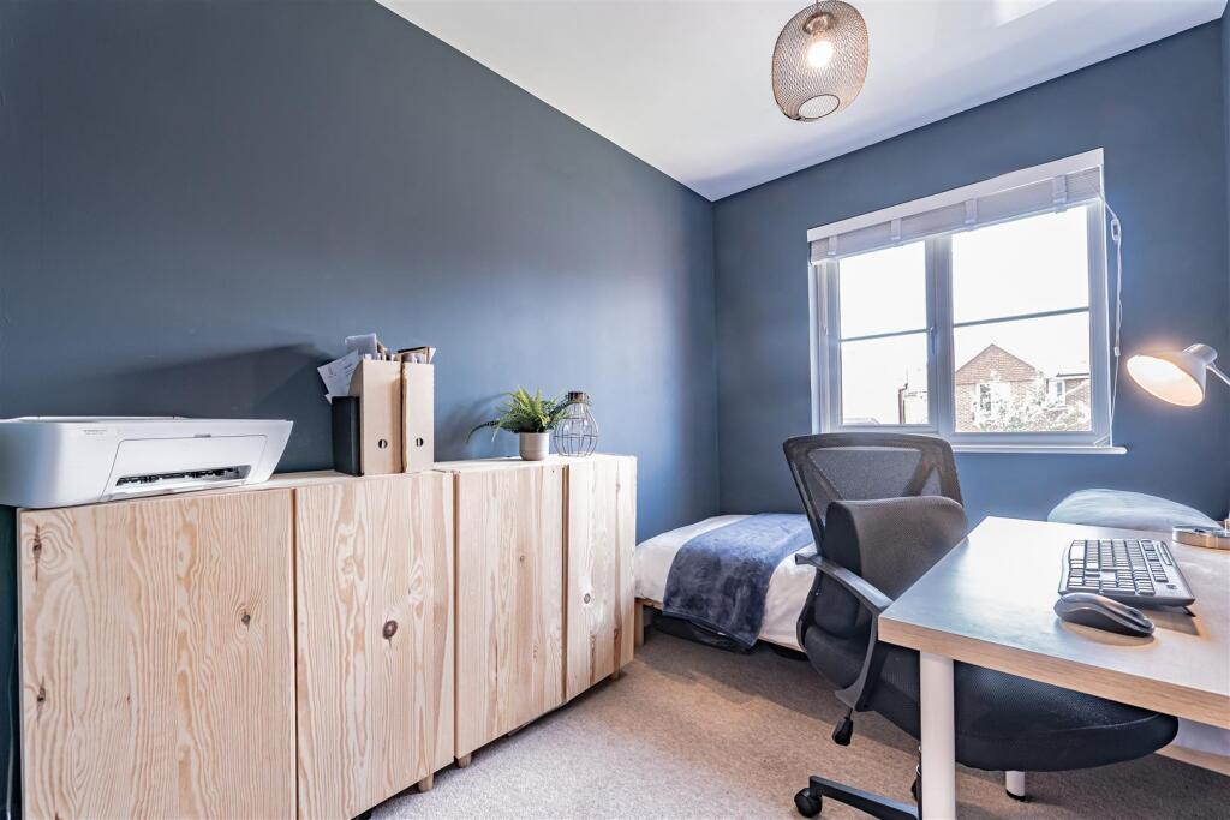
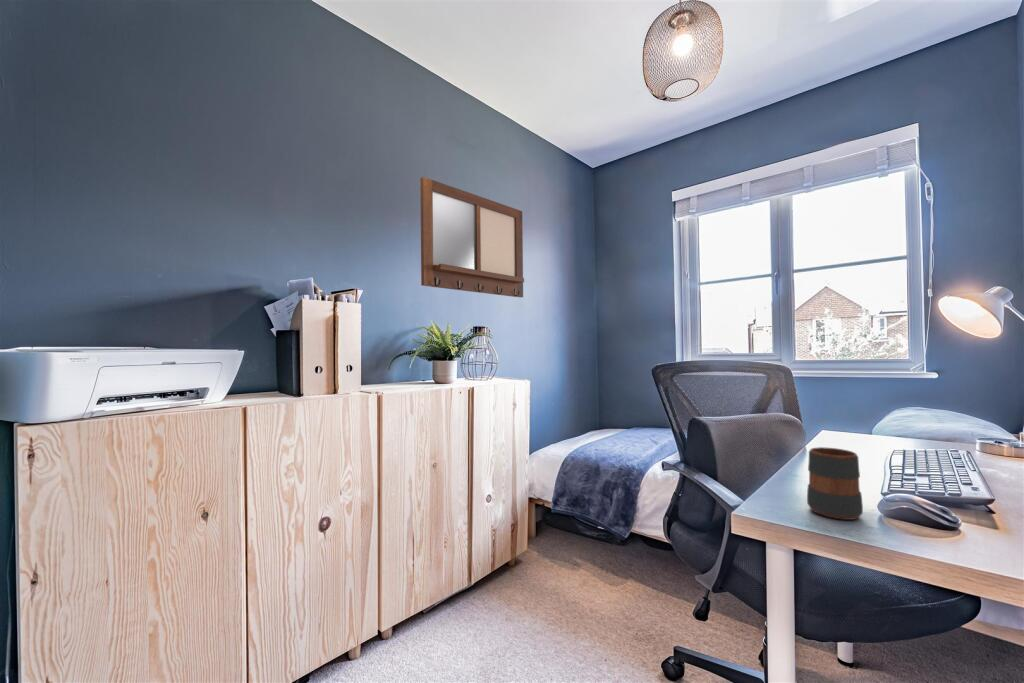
+ writing board [419,176,525,298]
+ mug [806,446,864,521]
